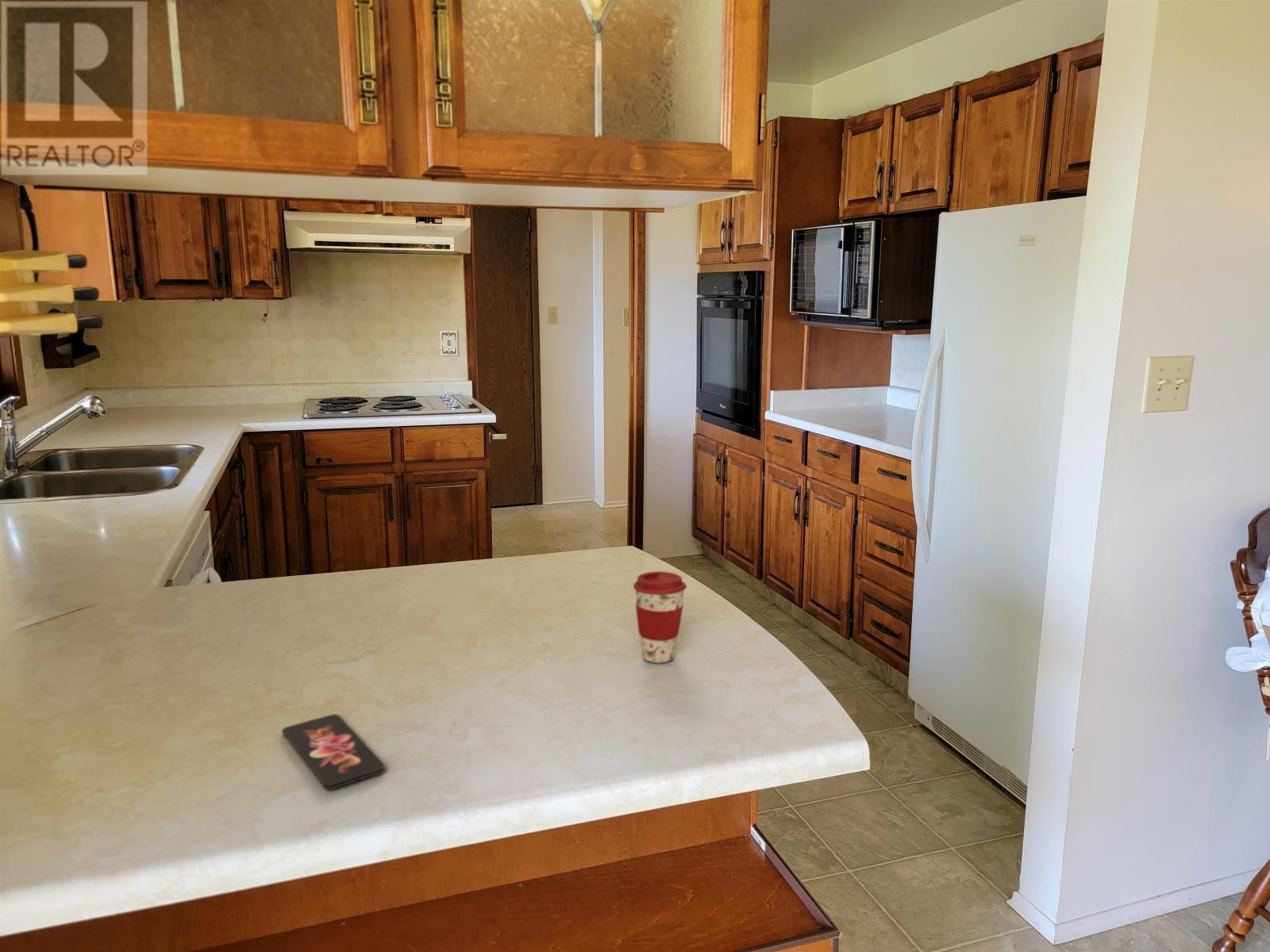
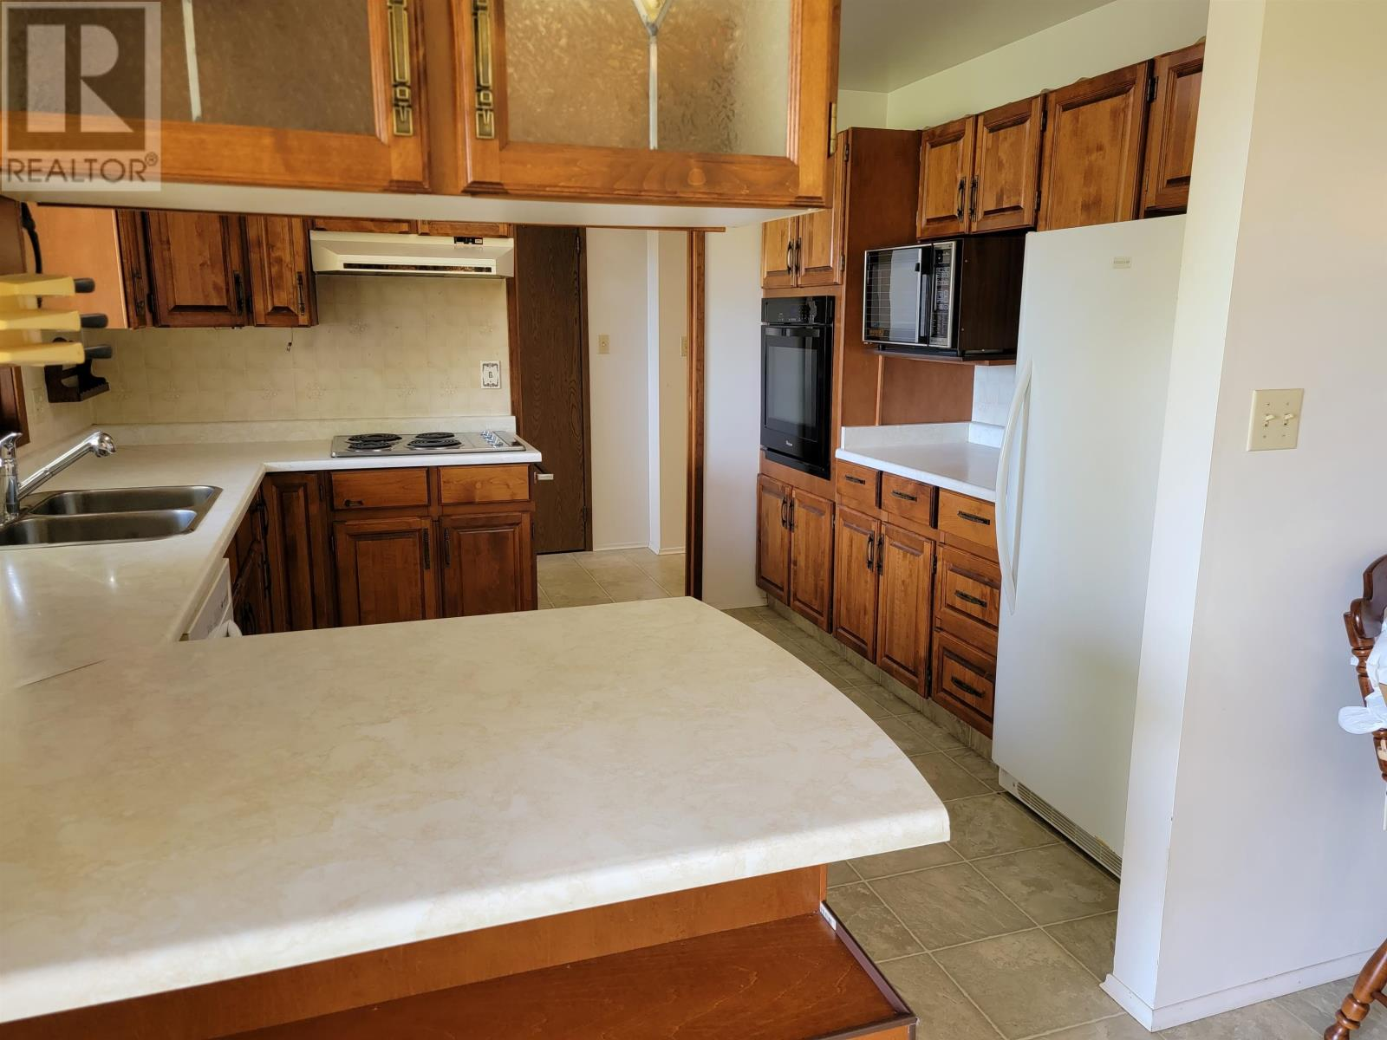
- coffee cup [633,570,687,663]
- smartphone [281,713,387,790]
